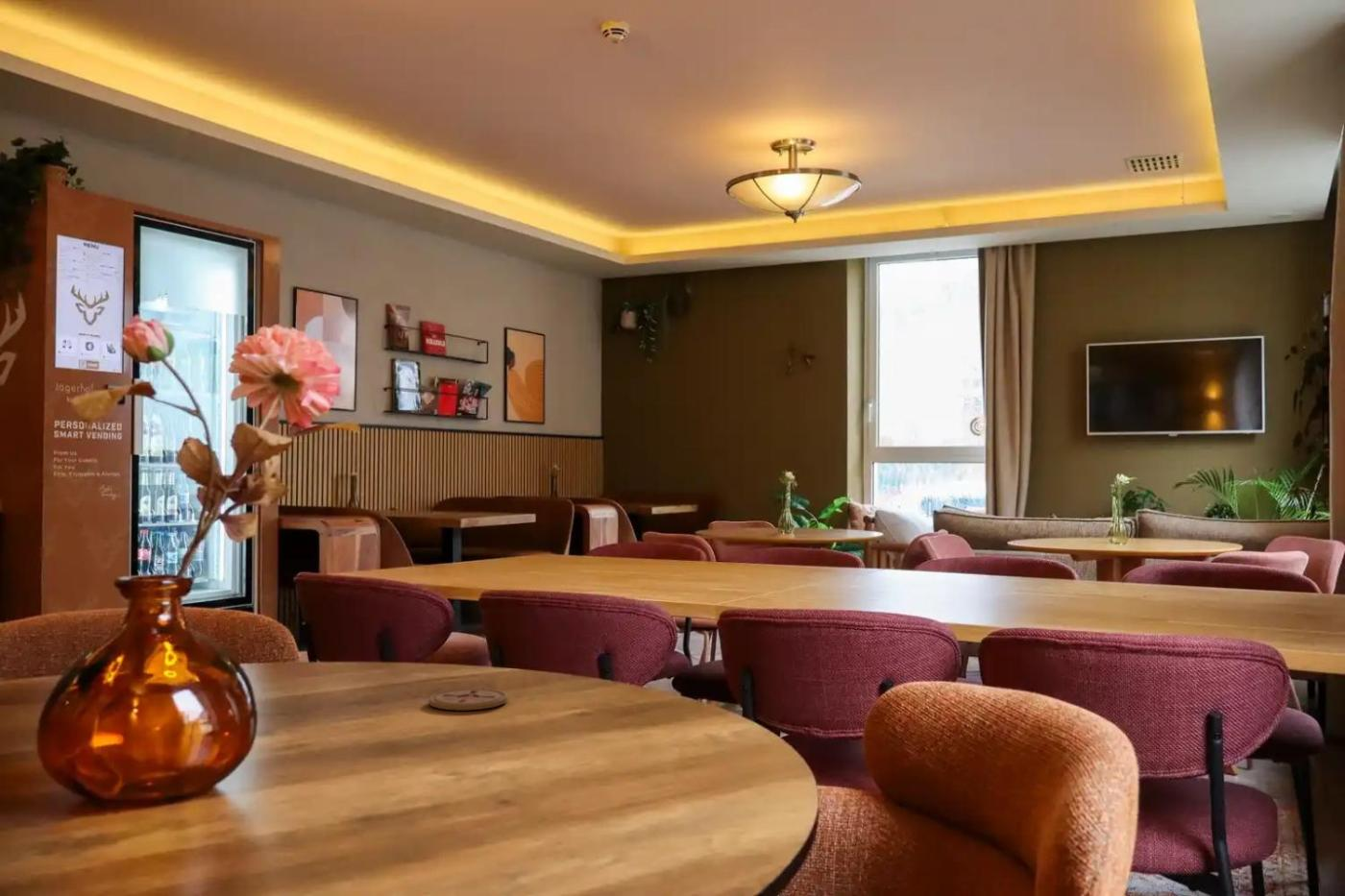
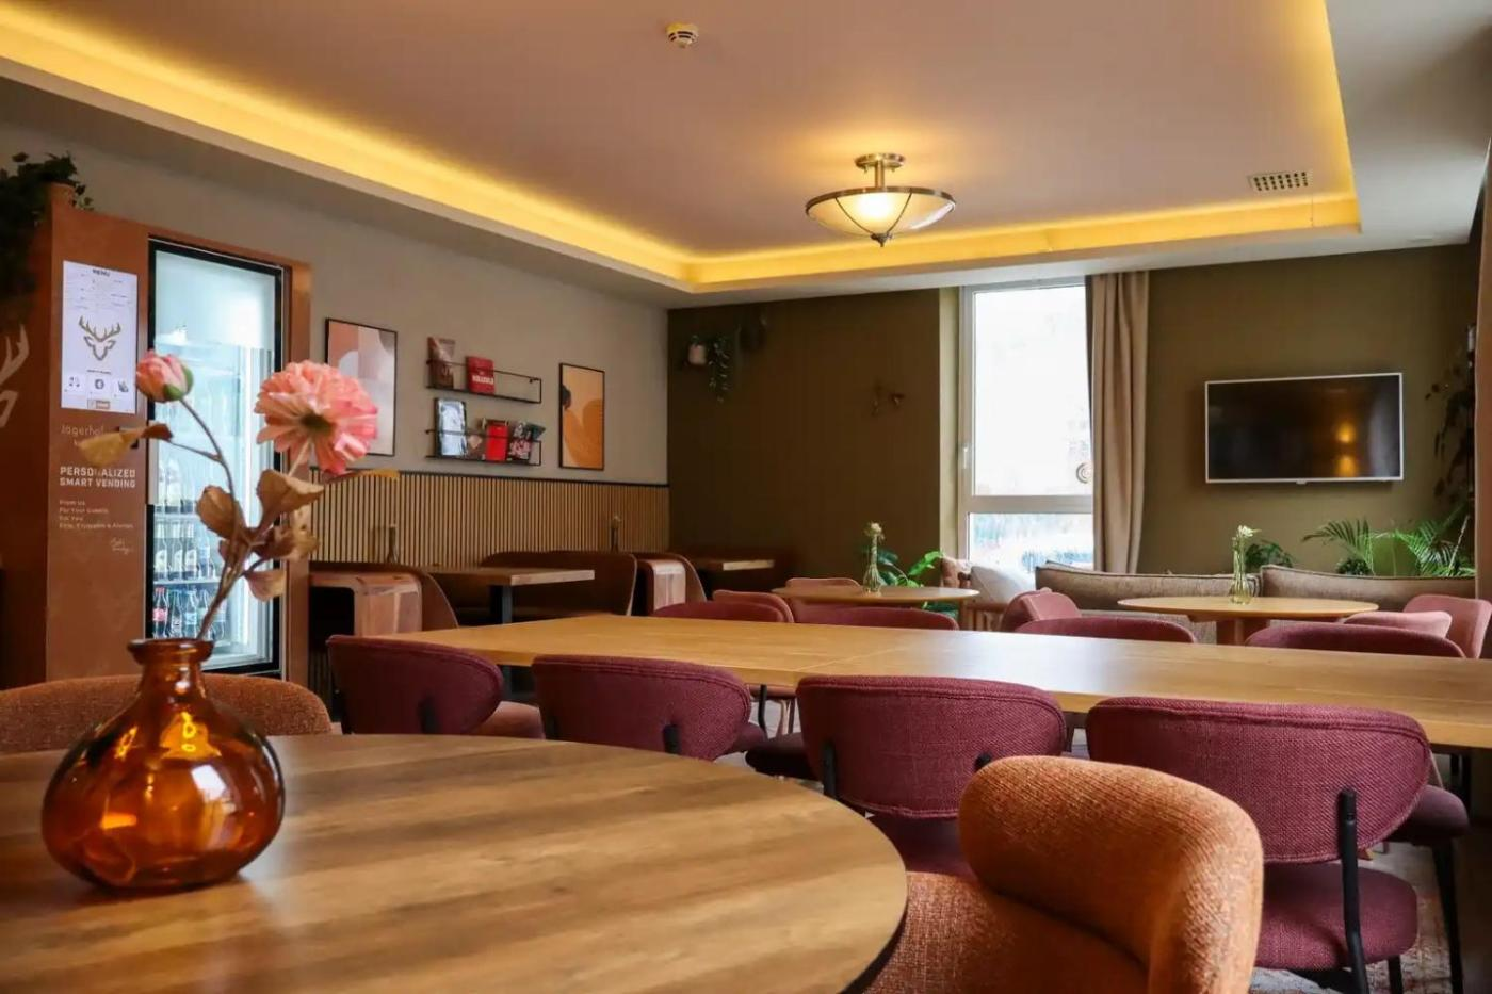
- coaster [428,688,508,712]
